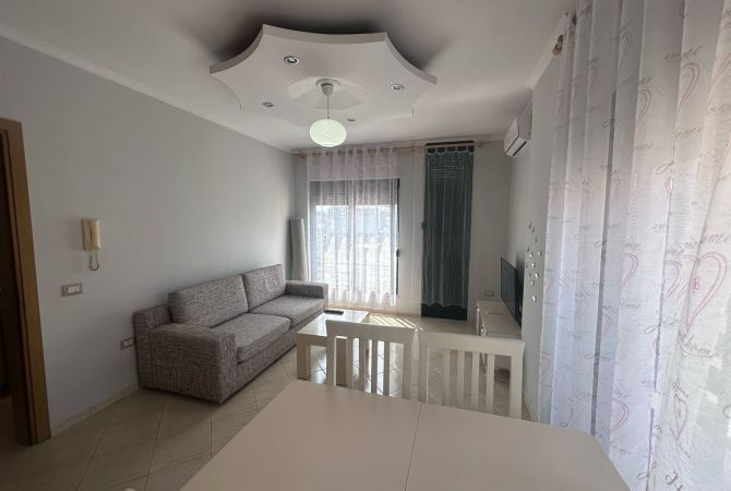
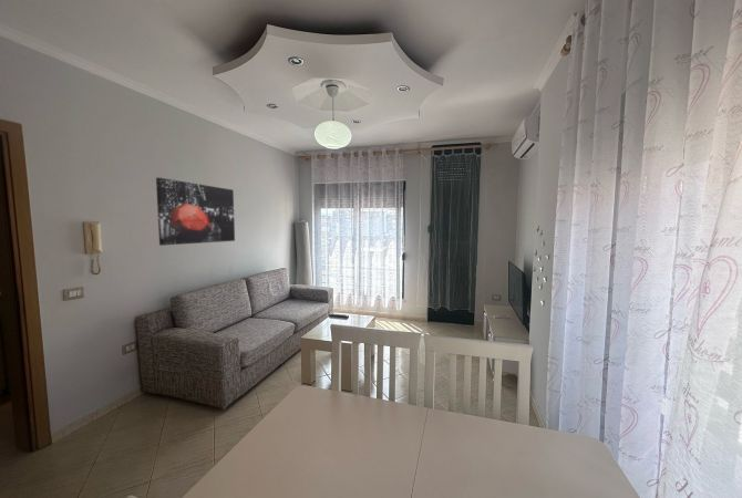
+ wall art [155,177,236,247]
